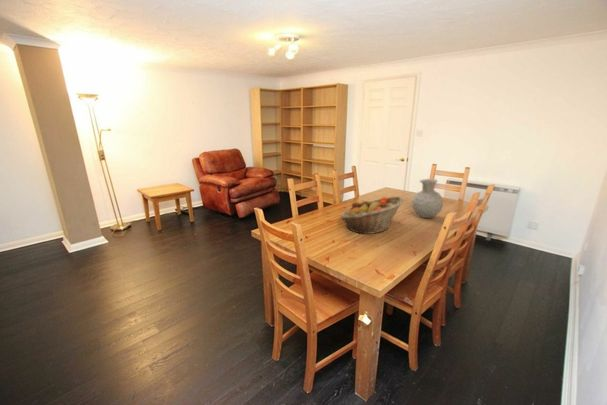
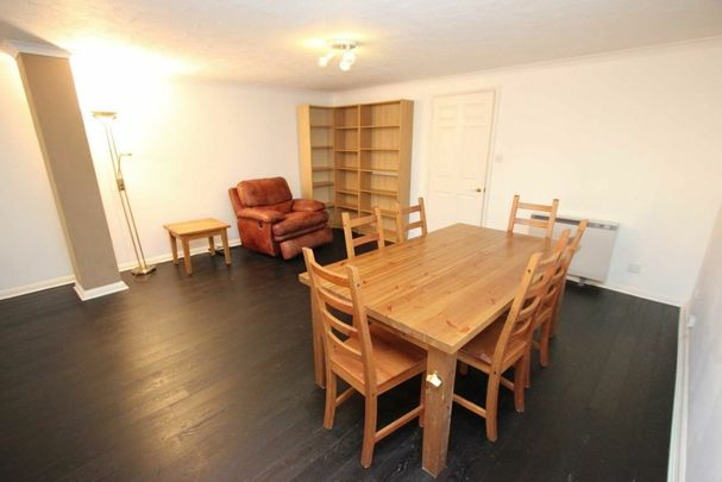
- fruit basket [339,196,404,235]
- vase [411,178,444,219]
